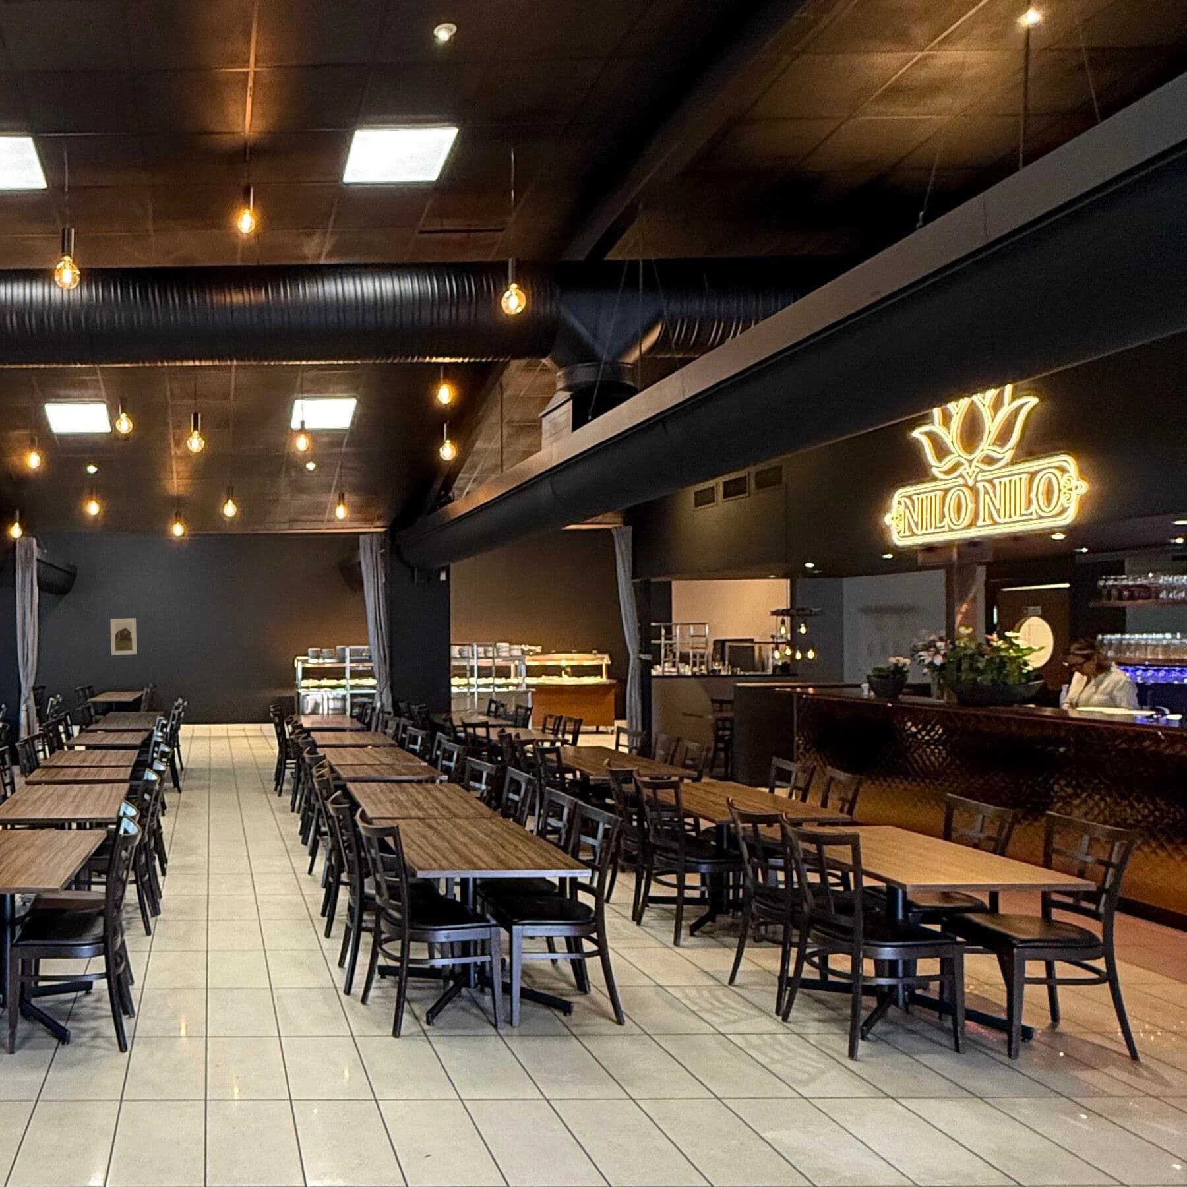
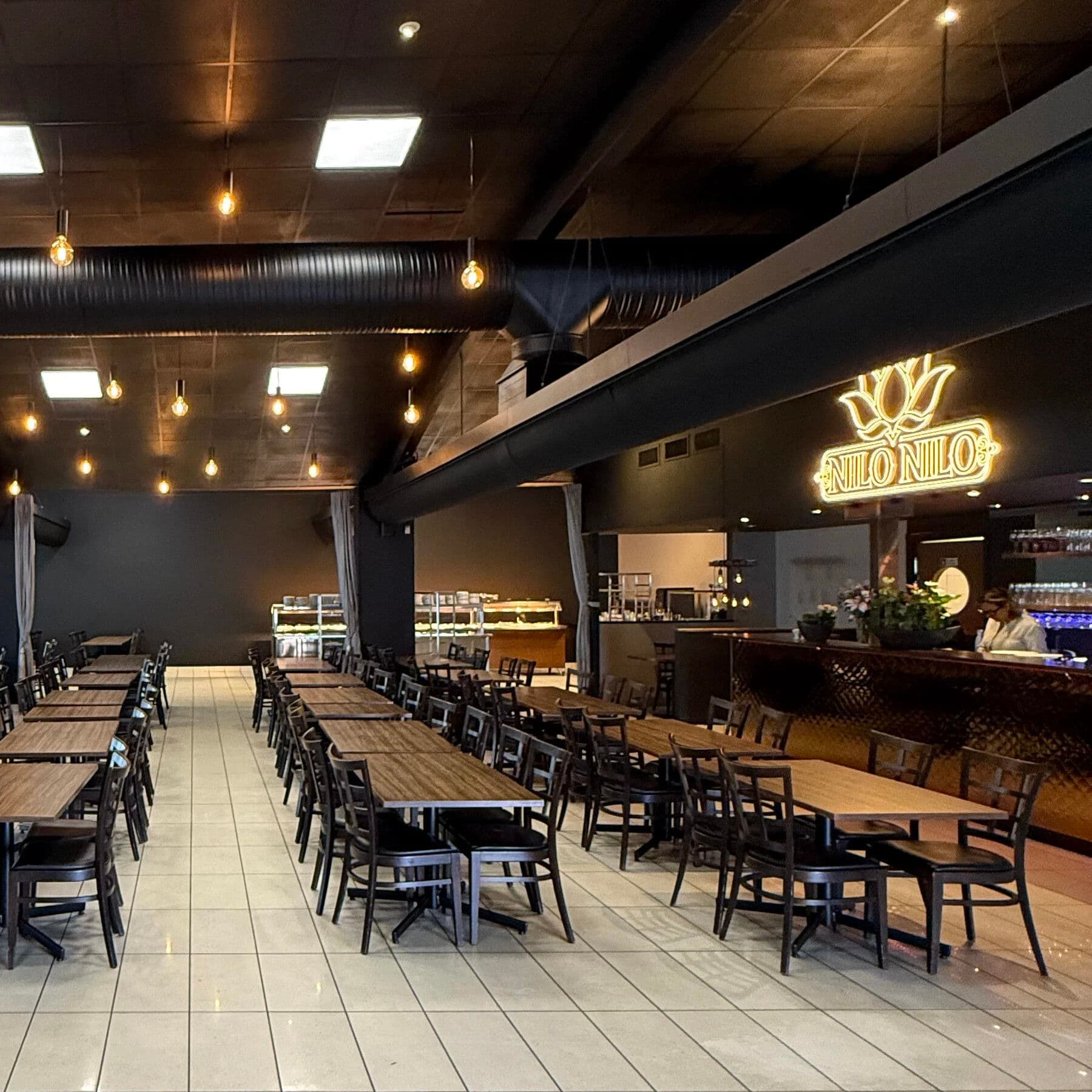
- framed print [110,617,137,655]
